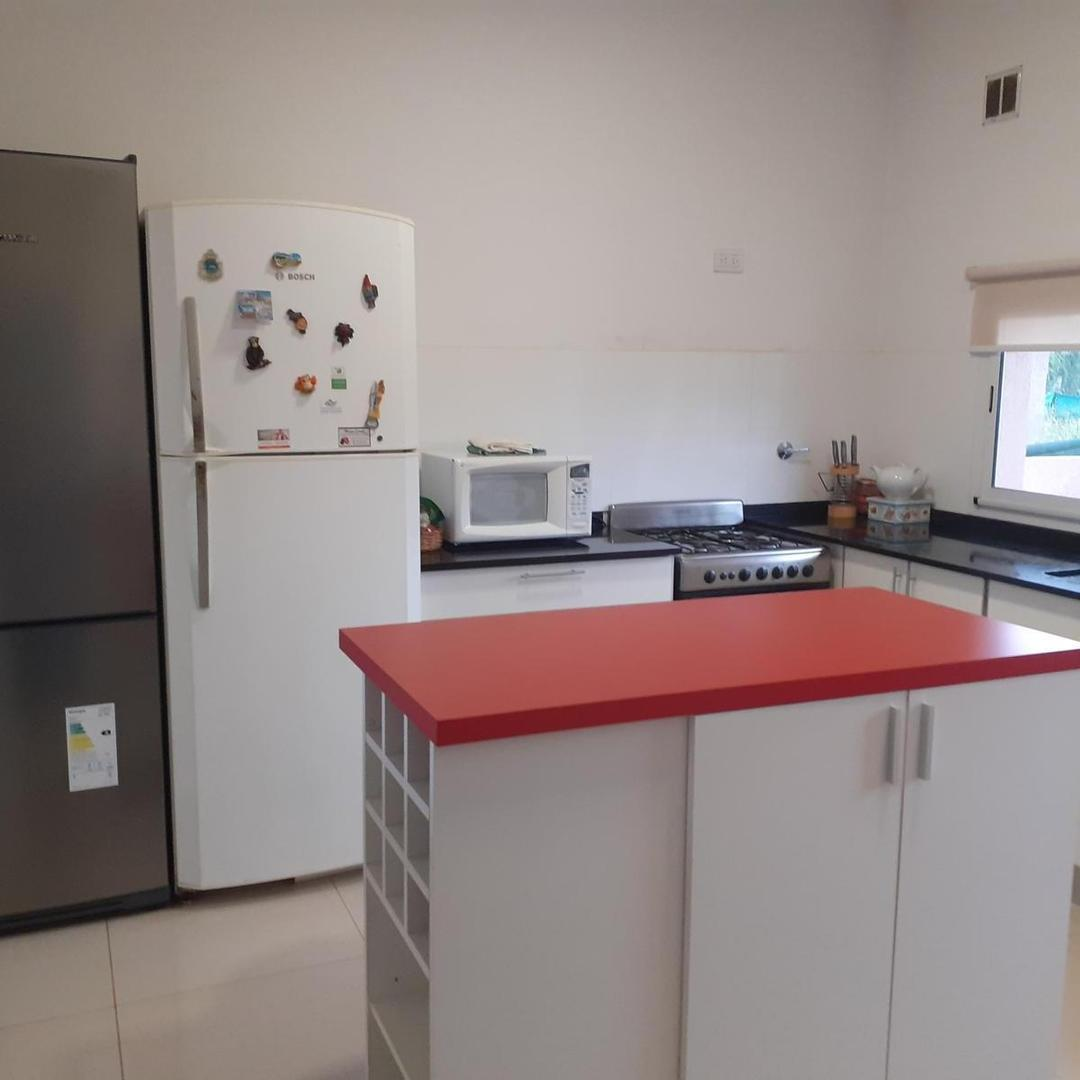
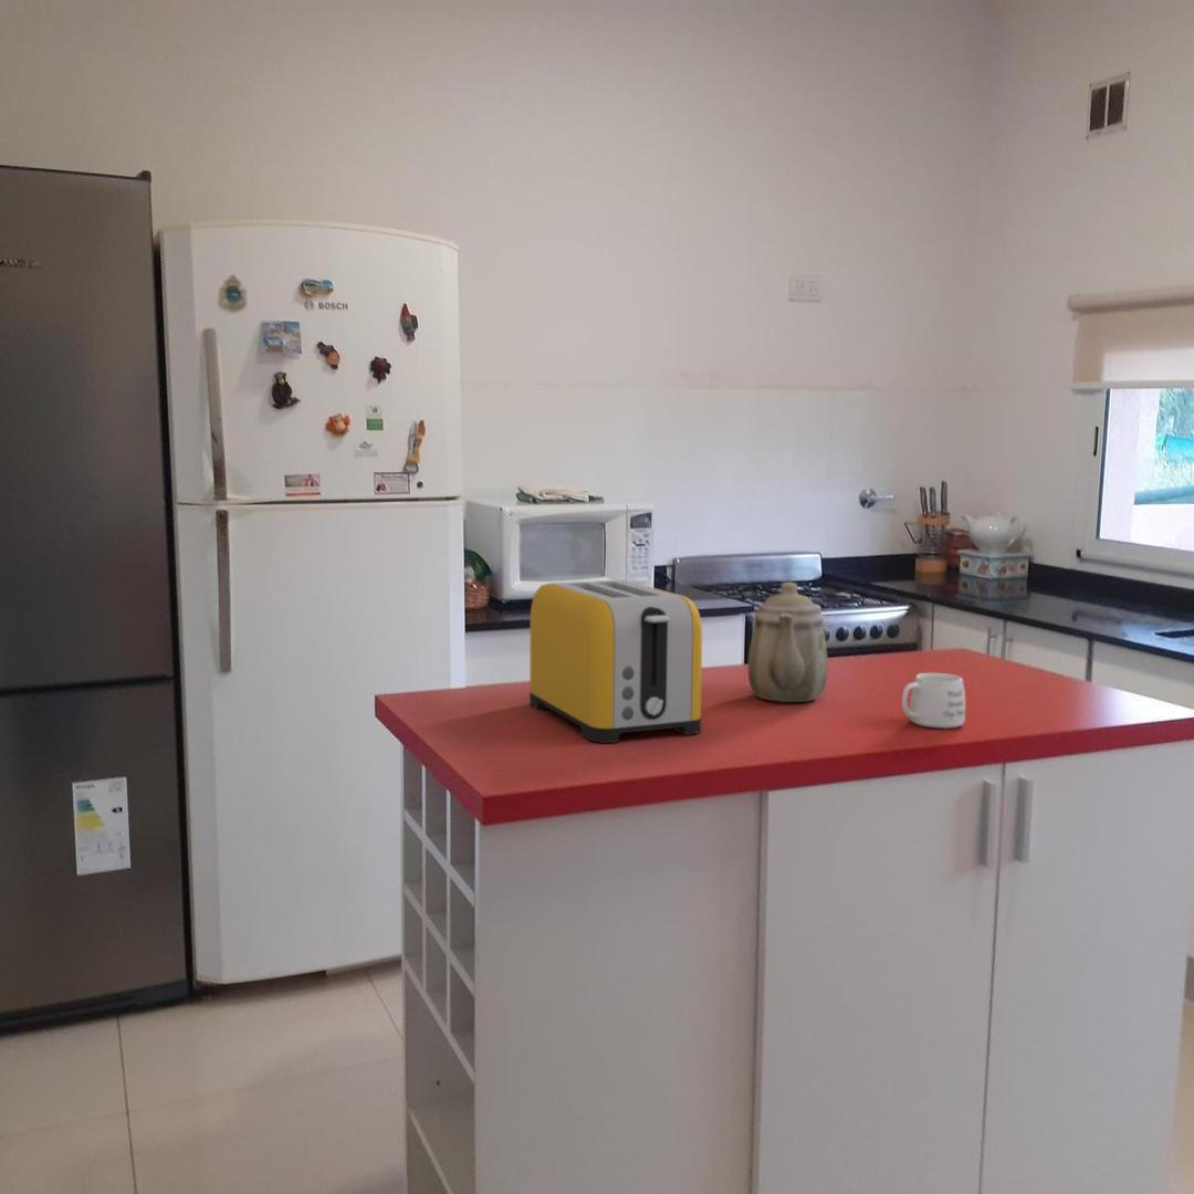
+ teapot [747,582,829,703]
+ toaster [528,579,703,744]
+ mug [901,672,966,730]
